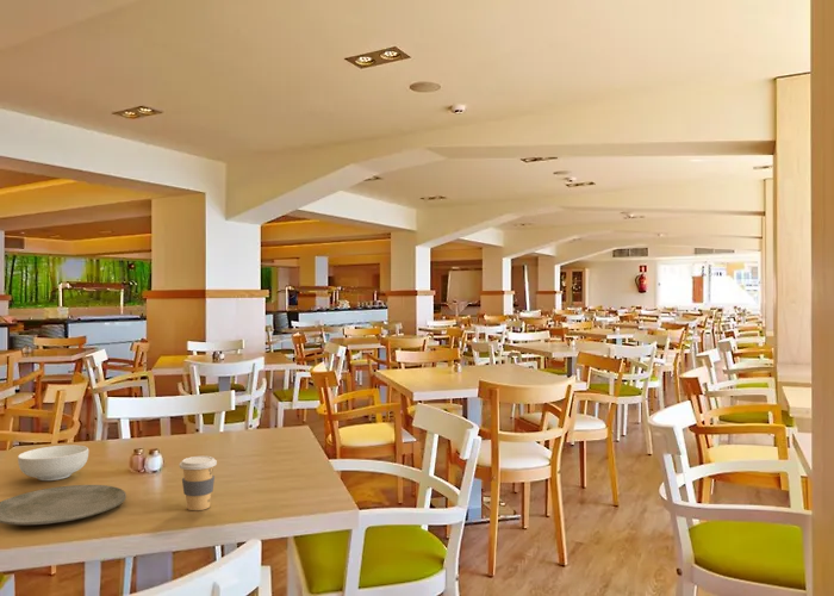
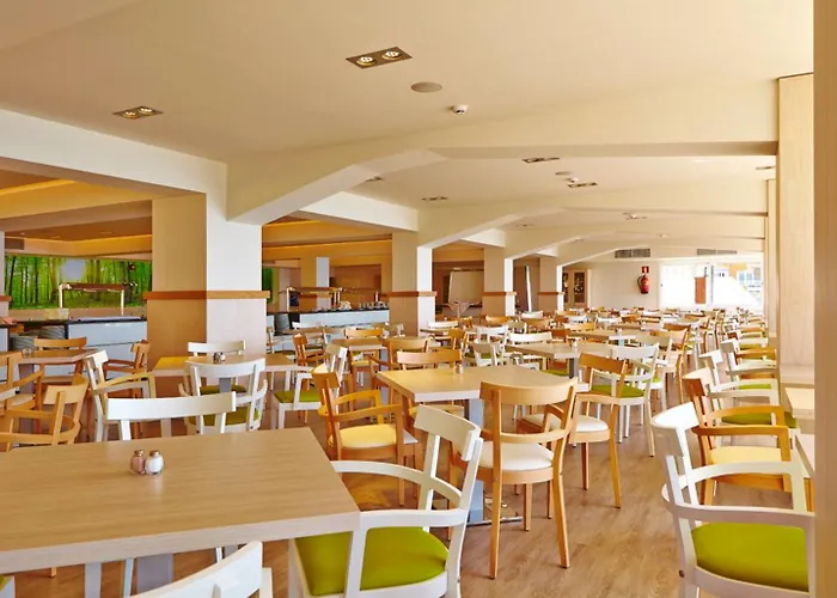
- cereal bowl [17,443,89,482]
- plate [0,484,127,526]
- coffee cup [179,455,218,511]
